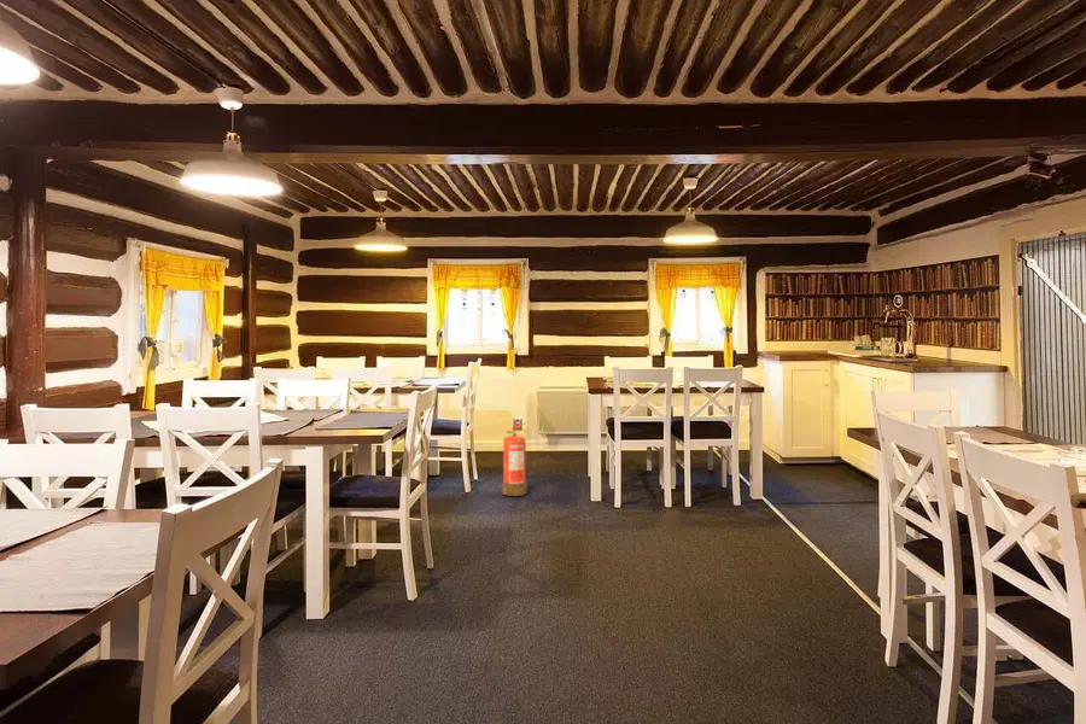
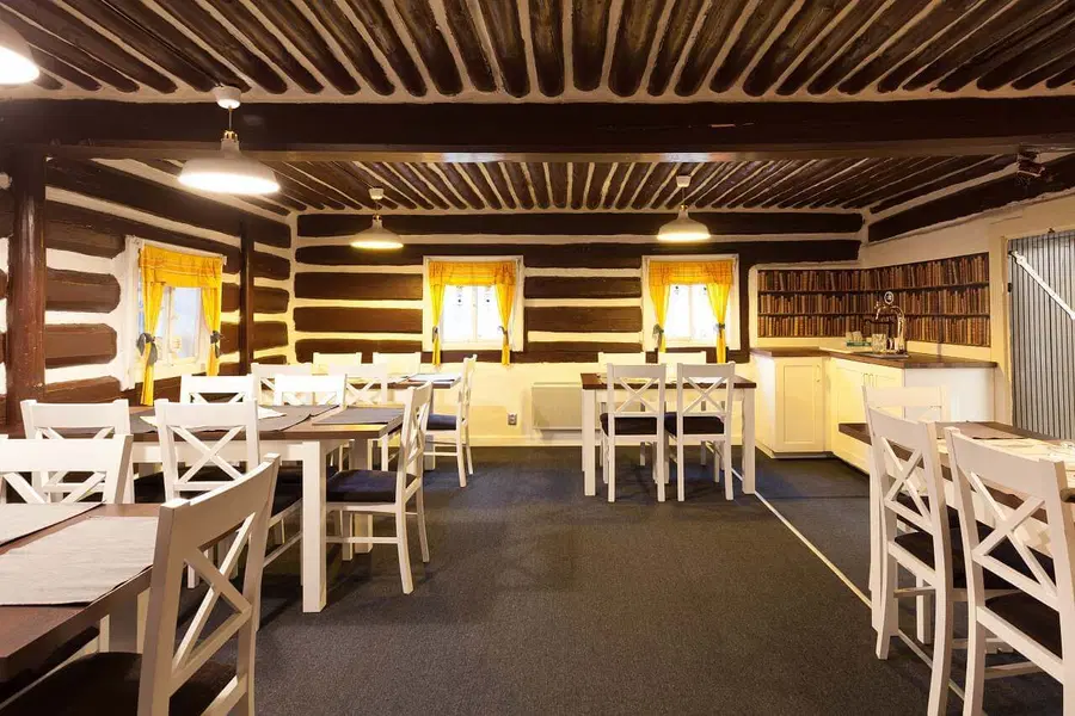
- fire extinguisher [502,422,527,497]
